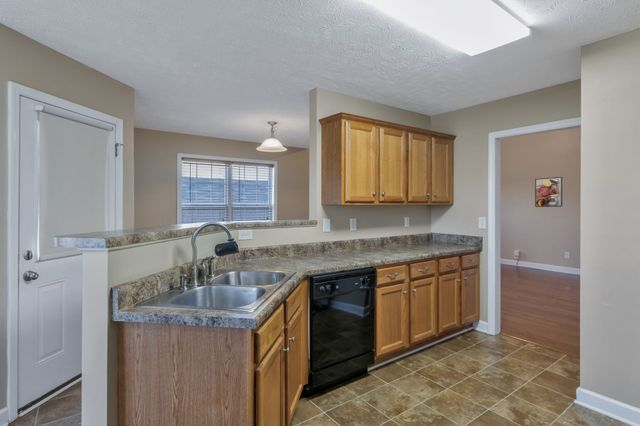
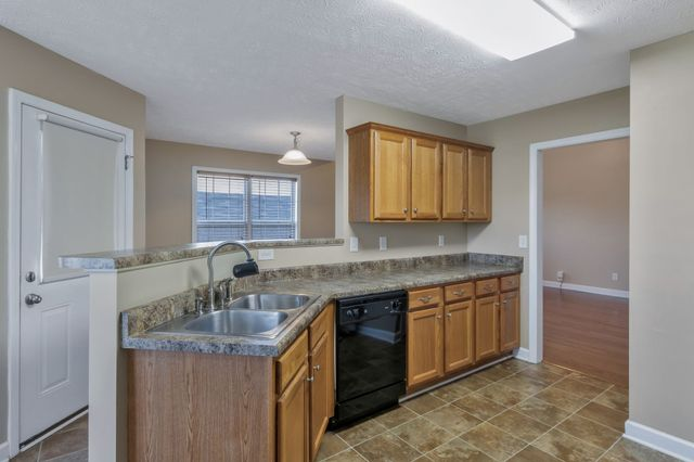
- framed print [534,176,563,208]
